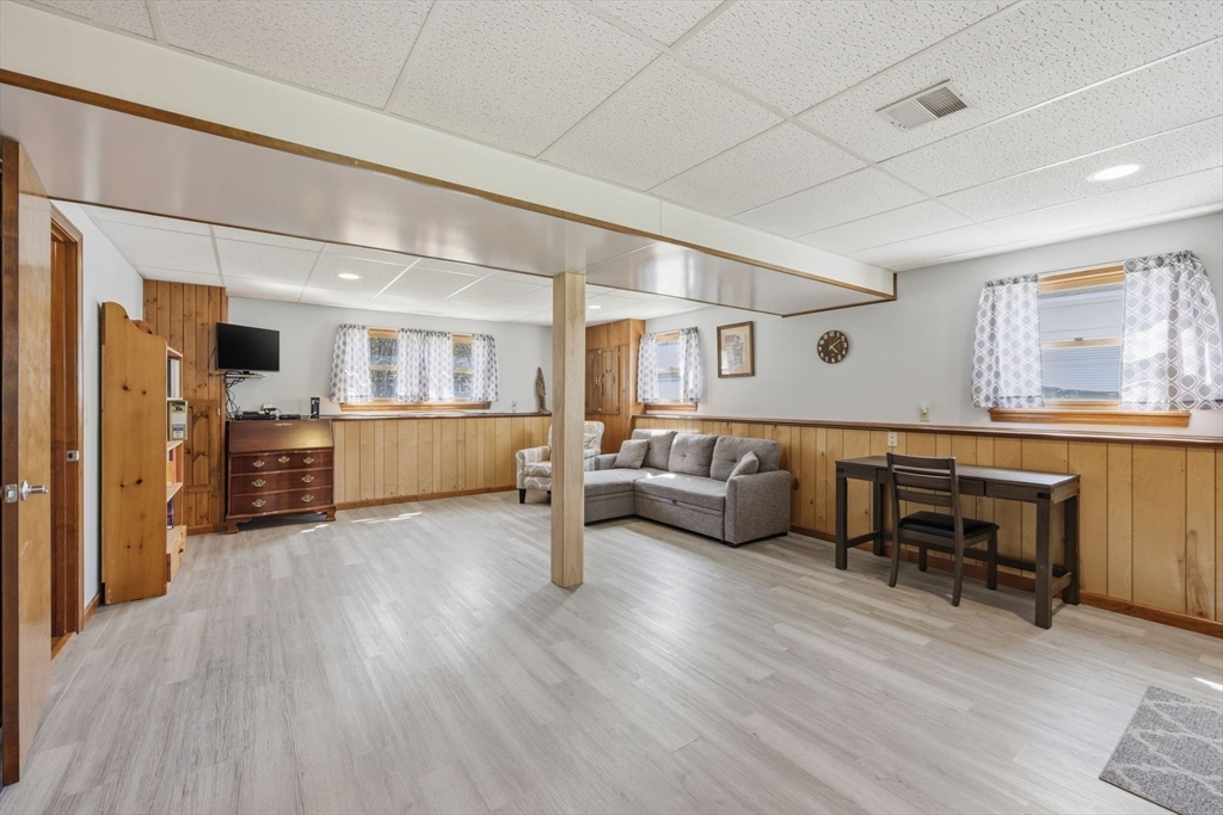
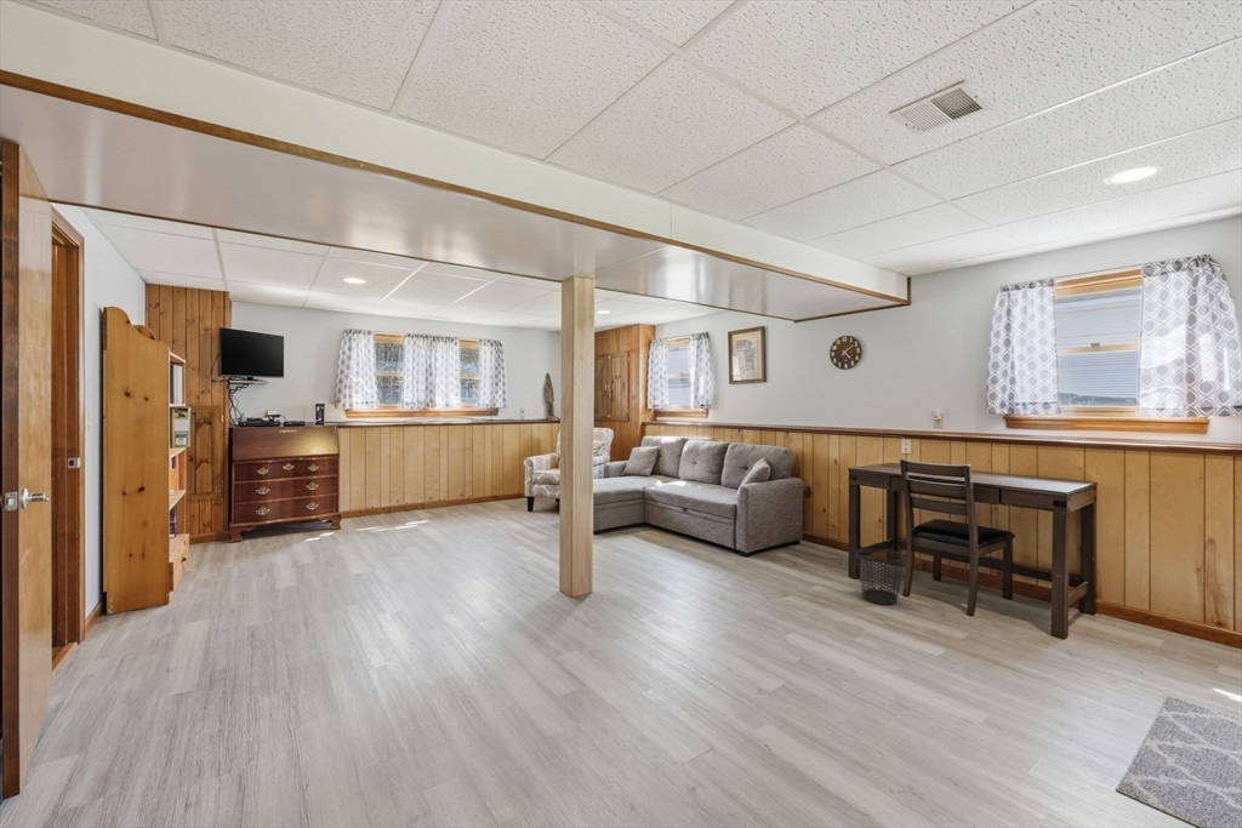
+ wastebasket [855,547,906,605]
